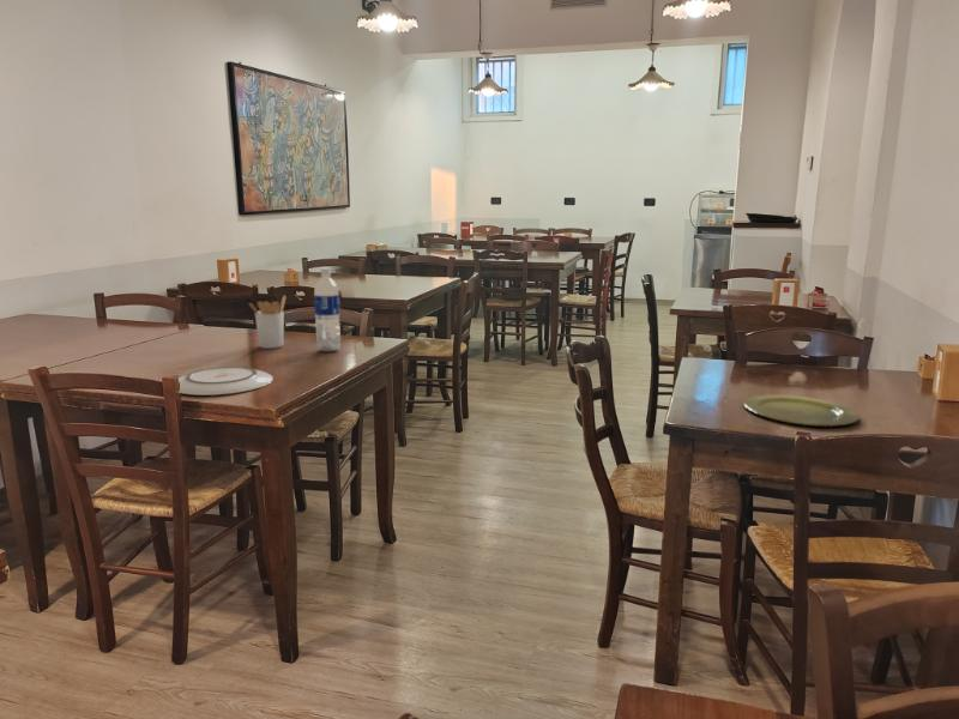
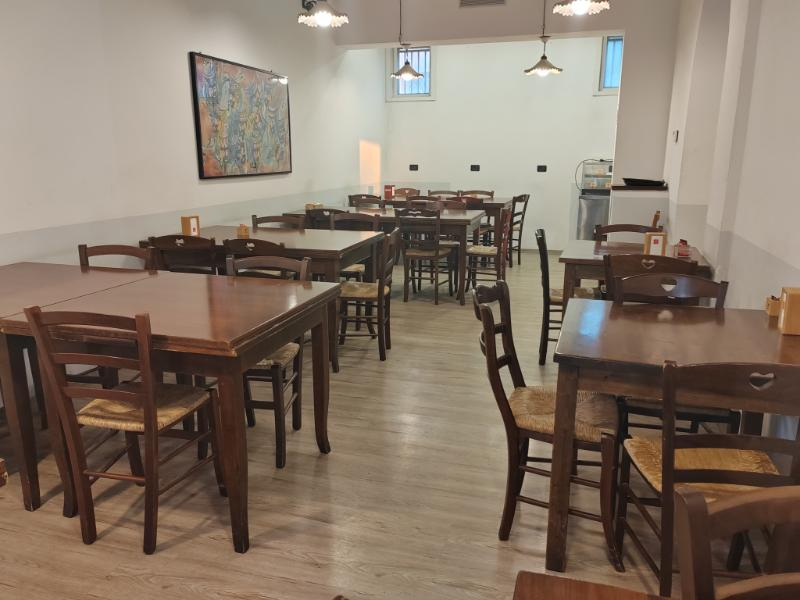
- plate [742,393,860,428]
- utensil holder [247,294,287,350]
- plate [176,365,275,397]
- water bottle [313,267,342,352]
